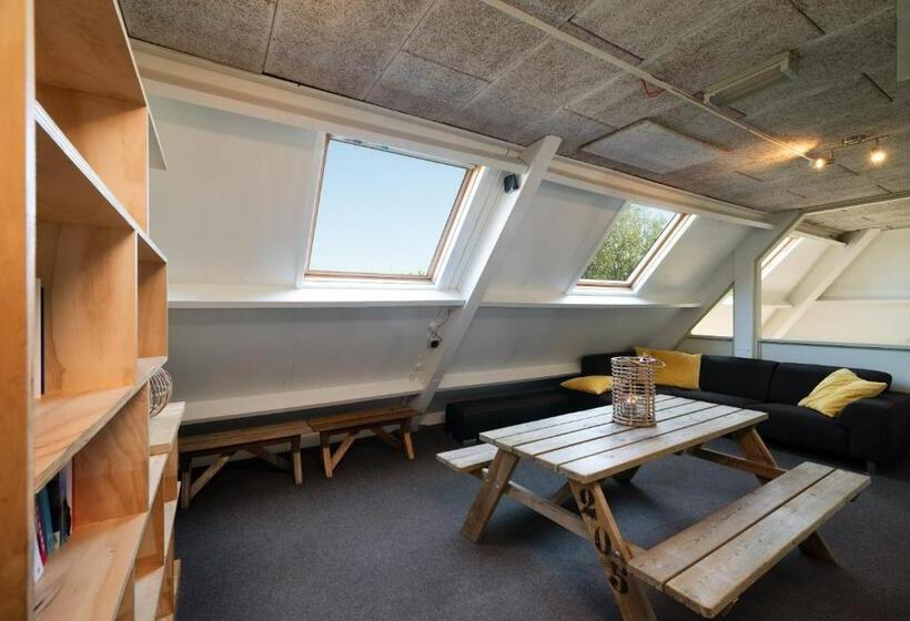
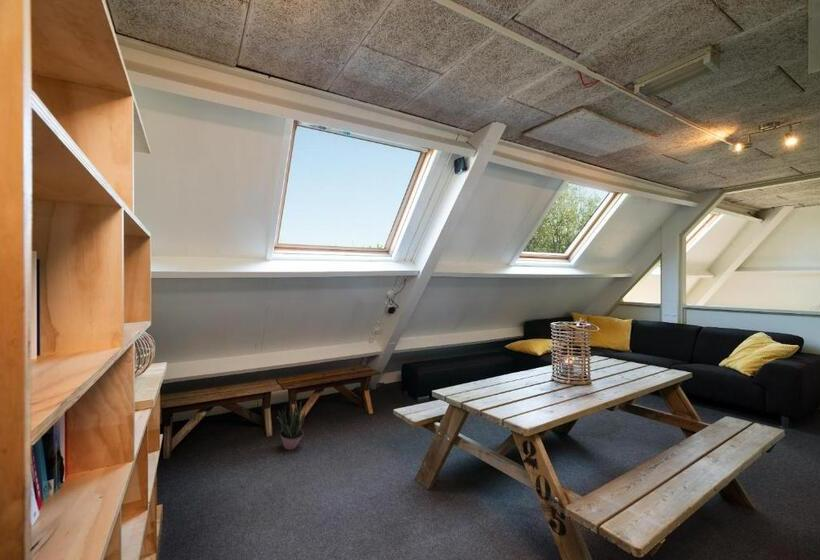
+ potted plant [276,399,306,451]
